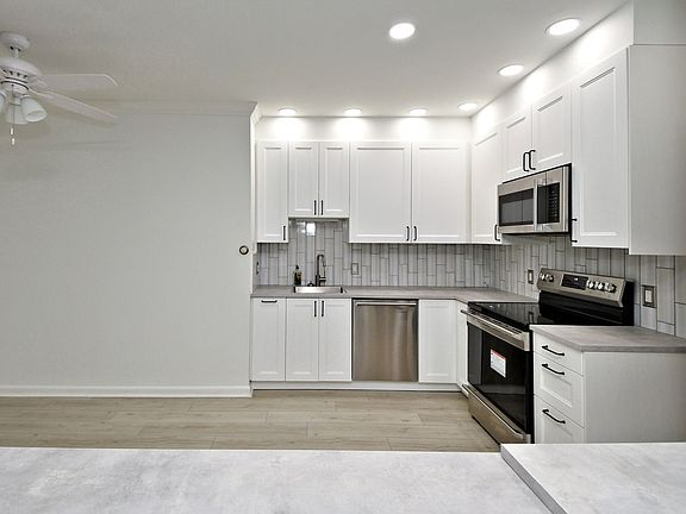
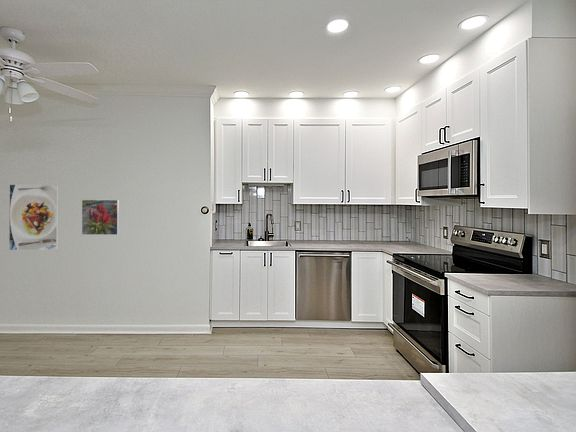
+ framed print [81,199,120,236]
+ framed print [8,183,60,251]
